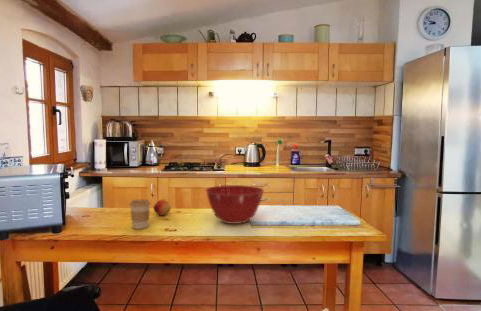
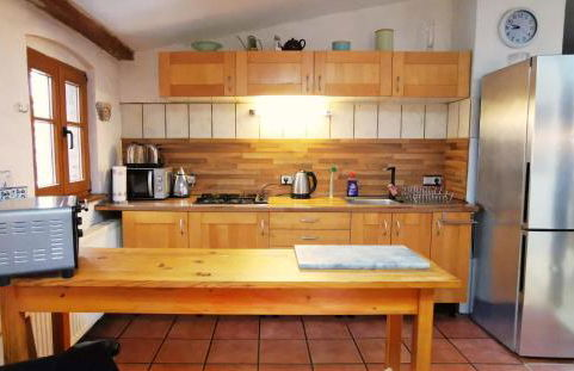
- fruit [153,198,172,216]
- mixing bowl [205,184,265,225]
- coffee cup [129,198,152,230]
